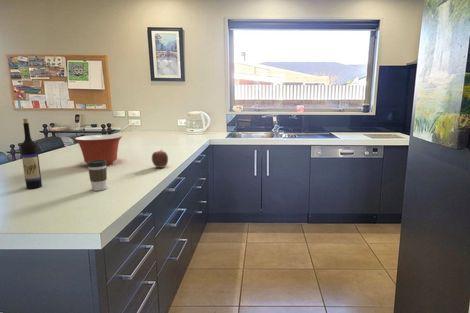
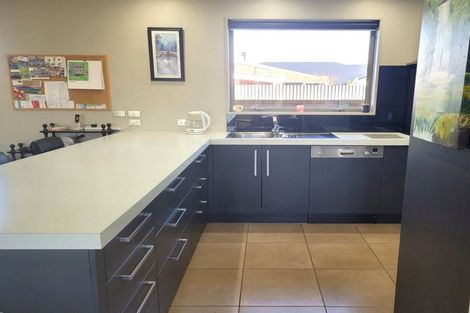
- mixing bowl [74,134,123,166]
- wine bottle [20,118,43,190]
- coffee cup [86,160,108,192]
- apple [151,149,169,169]
